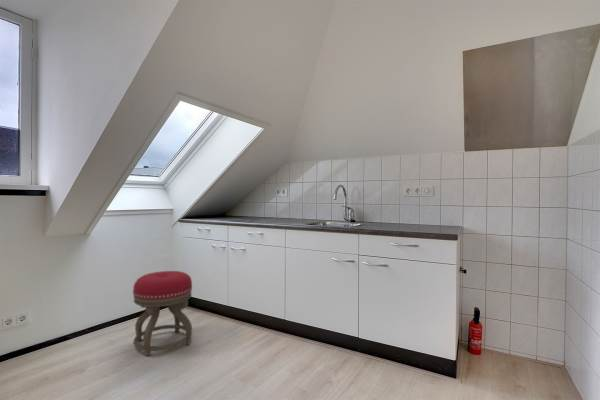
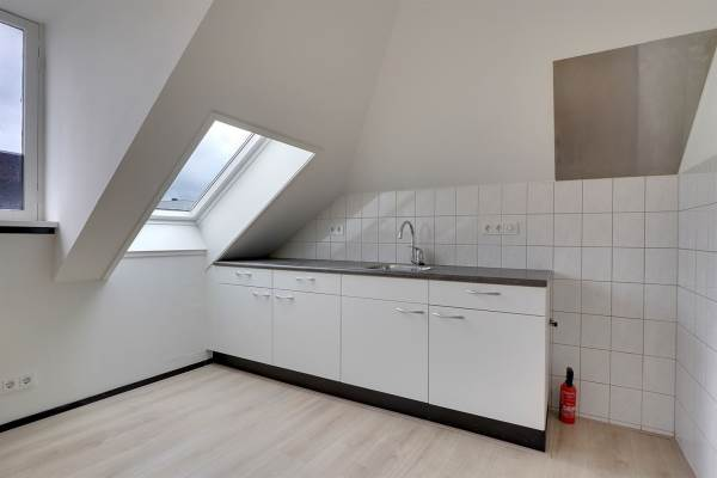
- stool [132,270,193,357]
